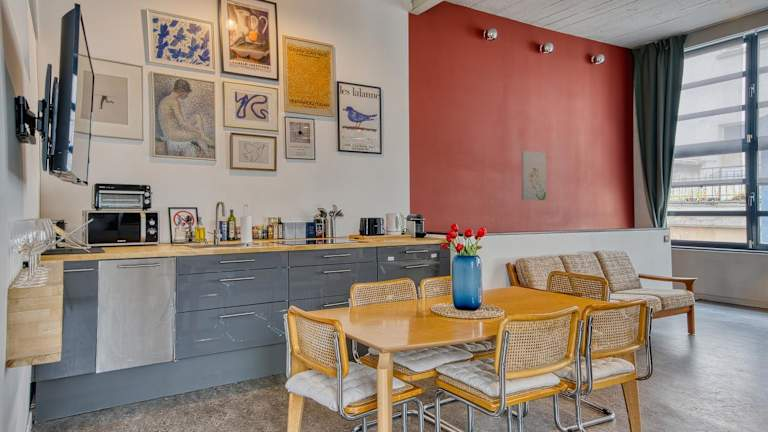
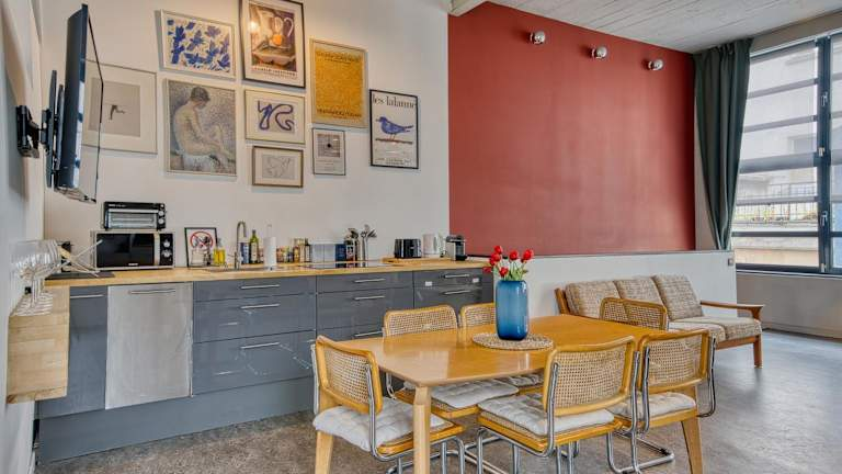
- wall art [520,150,547,201]
